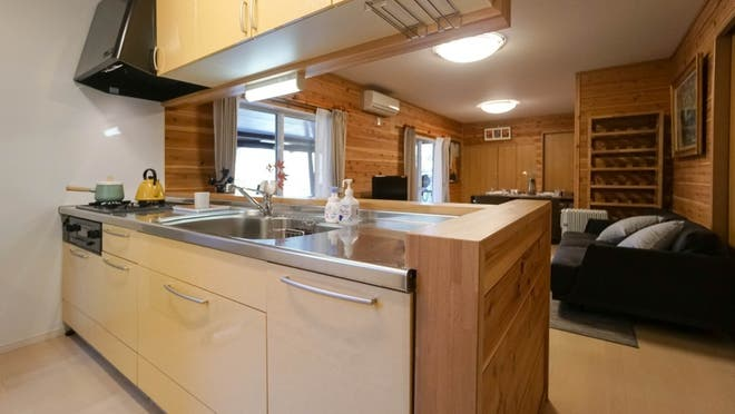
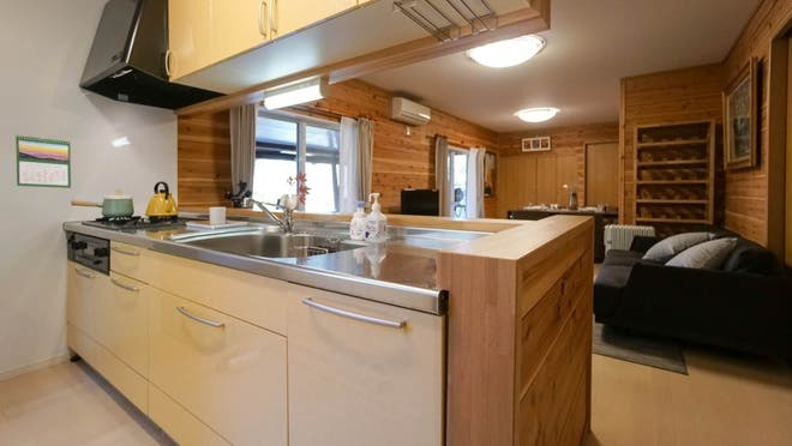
+ calendar [14,133,72,189]
